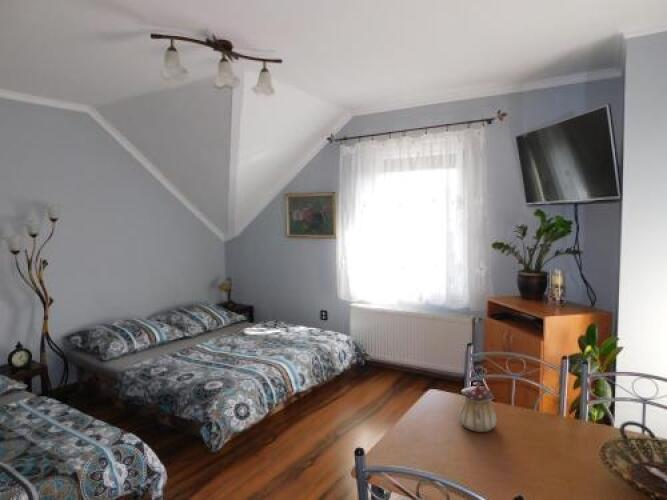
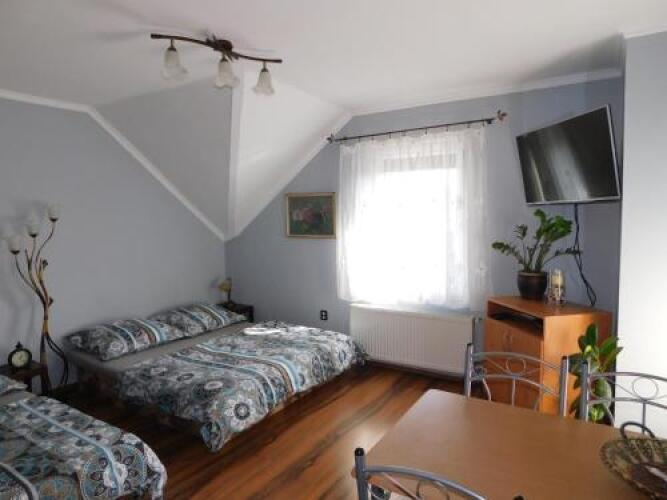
- teapot [457,381,497,433]
